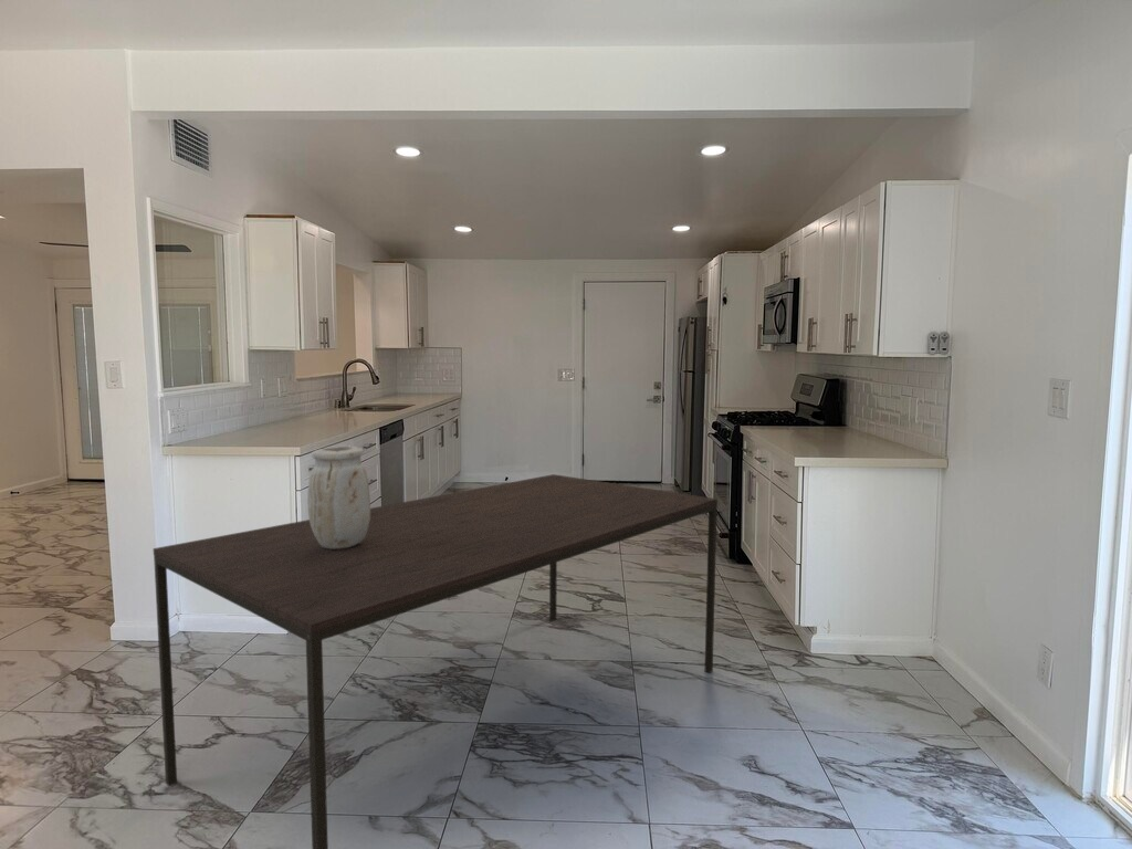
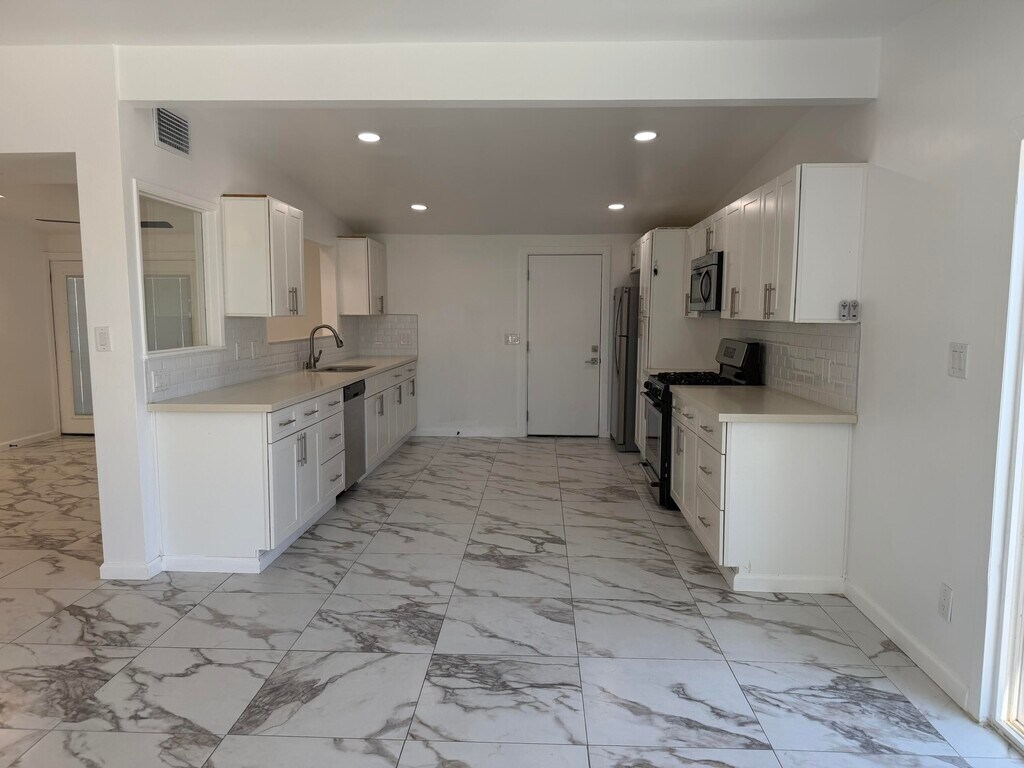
- dining table [153,473,719,849]
- vase [307,446,371,549]
